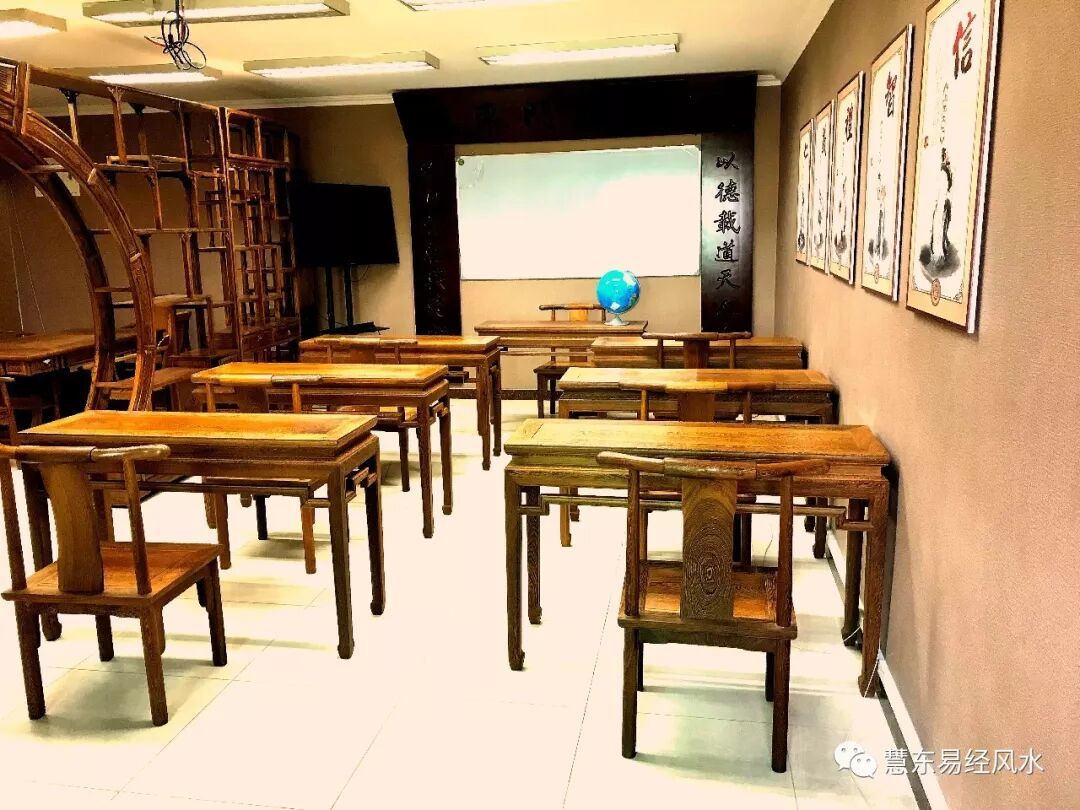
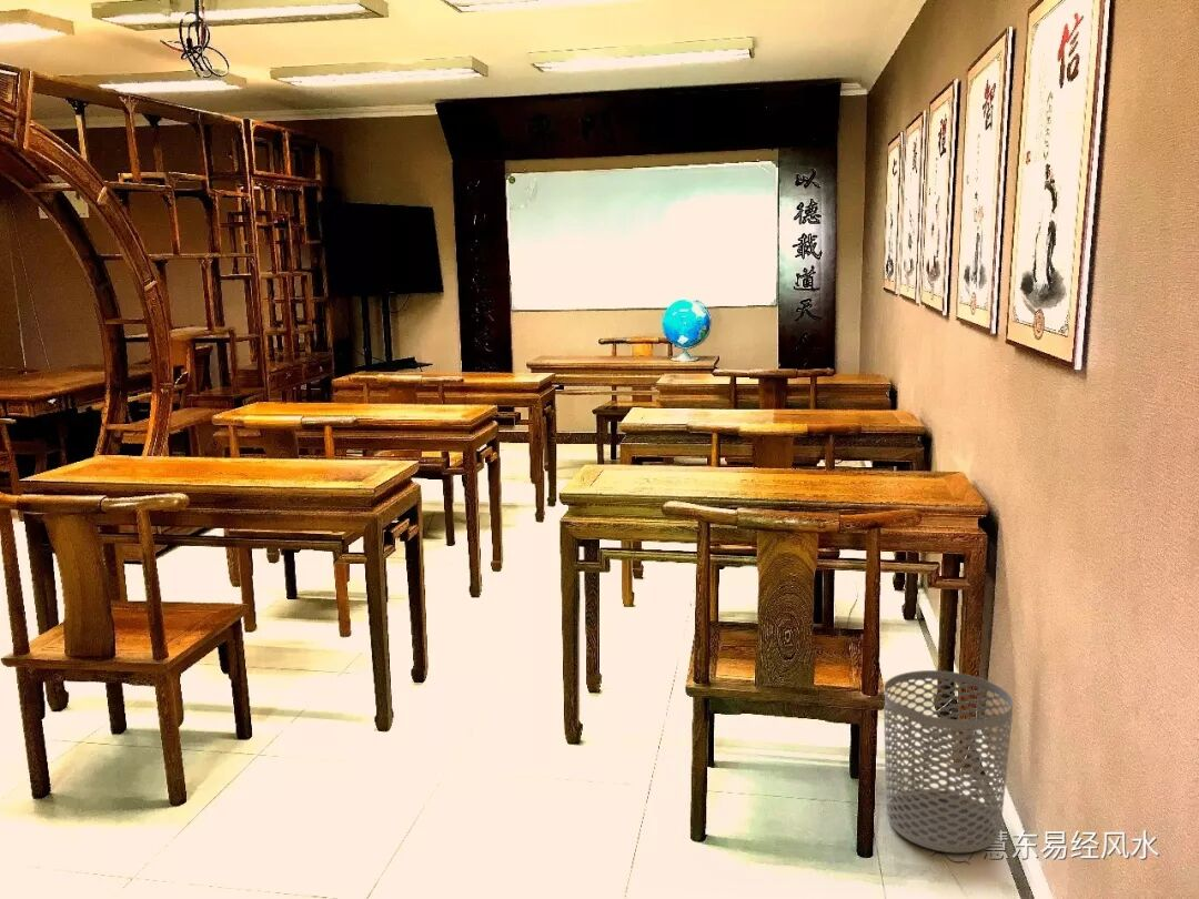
+ waste bin [883,669,1014,853]
